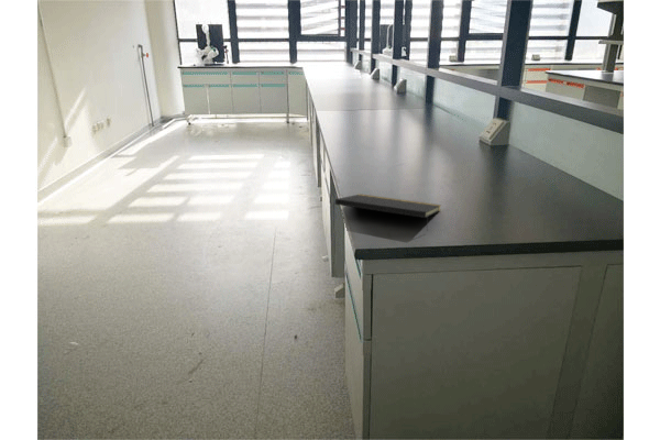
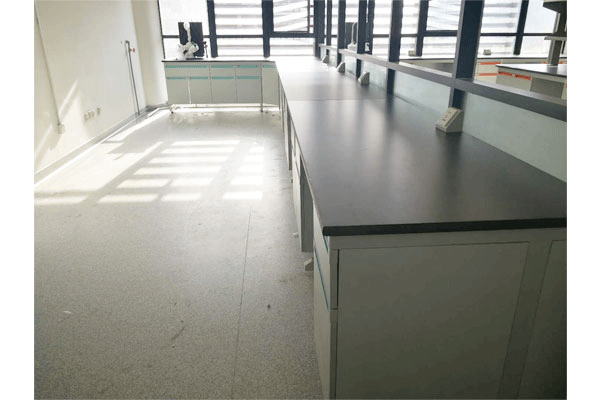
- notepad [334,194,442,232]
